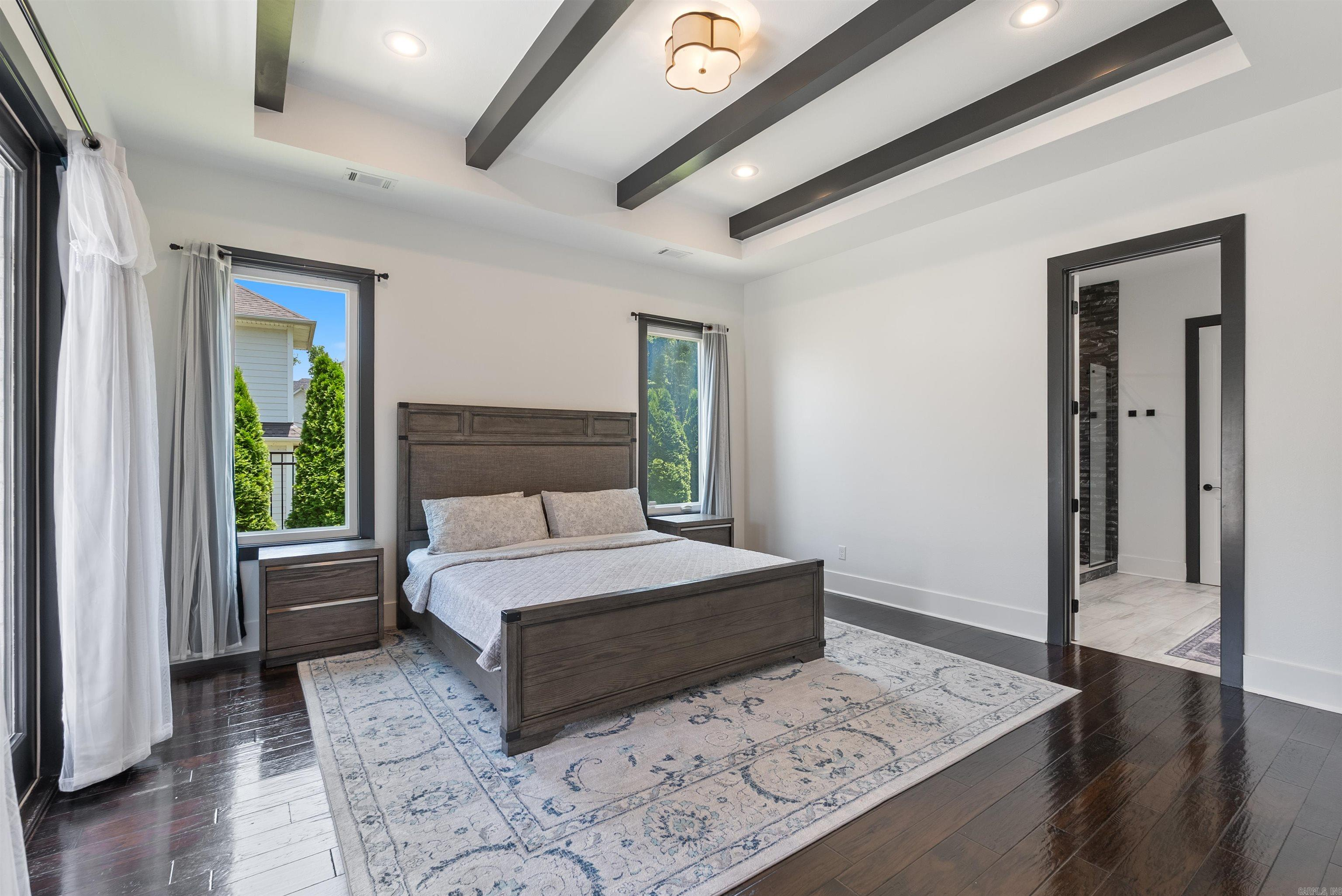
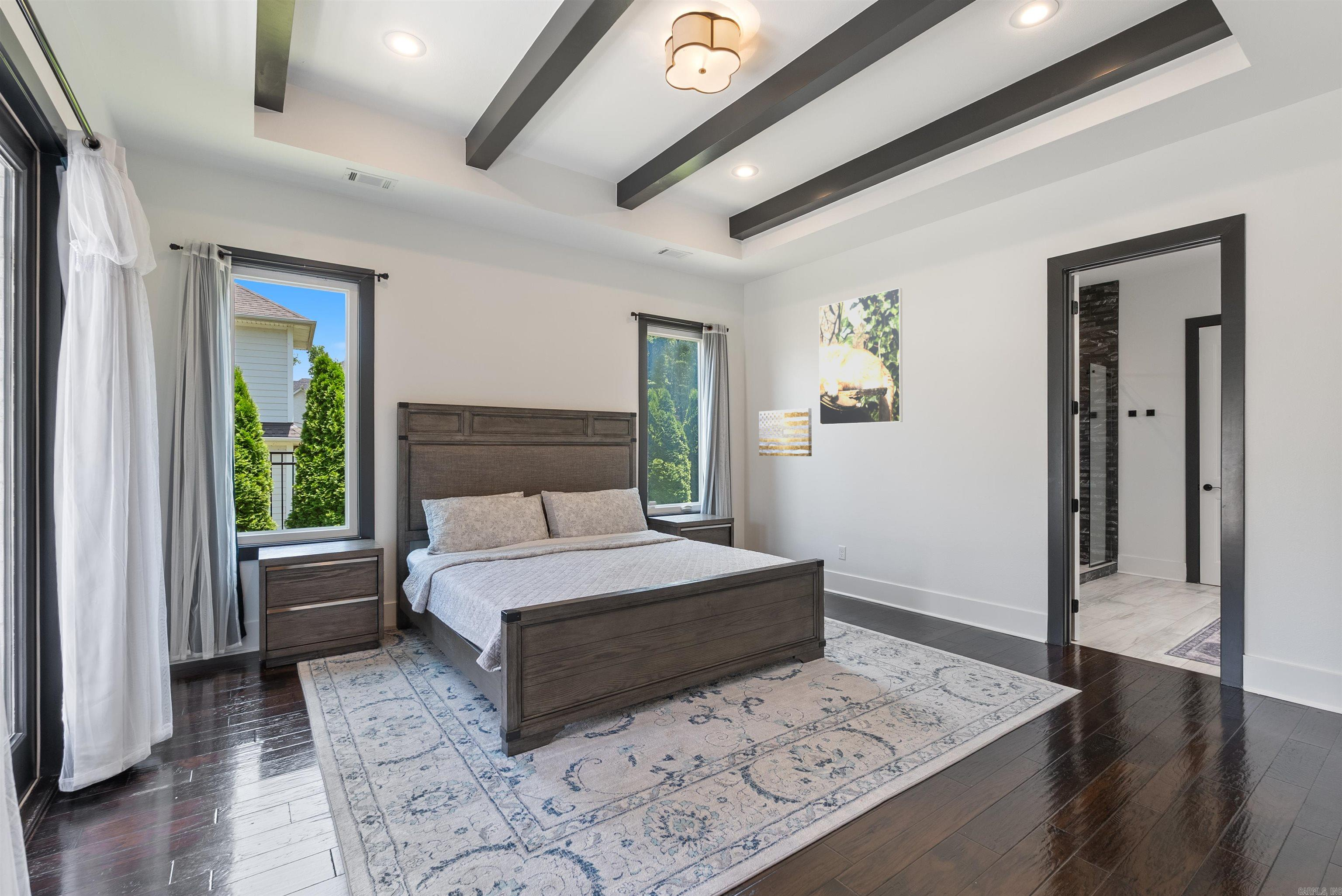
+ wall art [758,408,812,457]
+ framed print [819,287,903,426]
